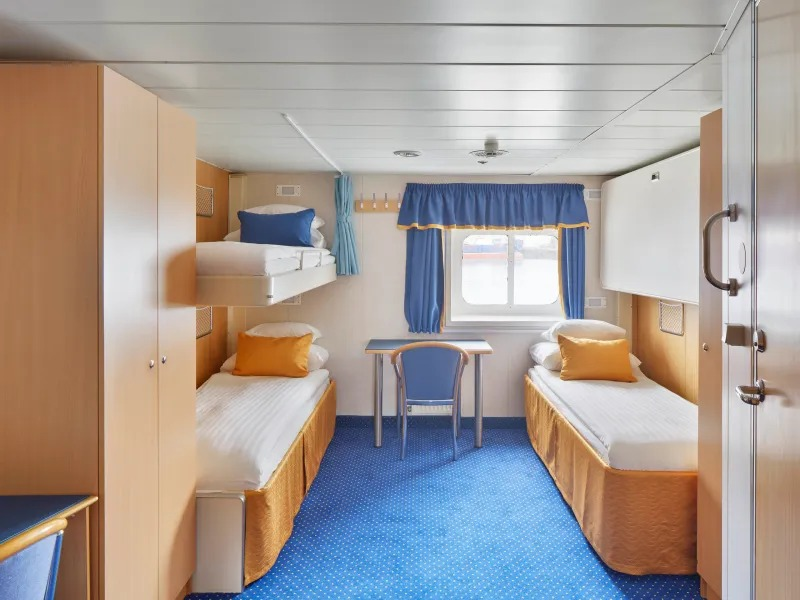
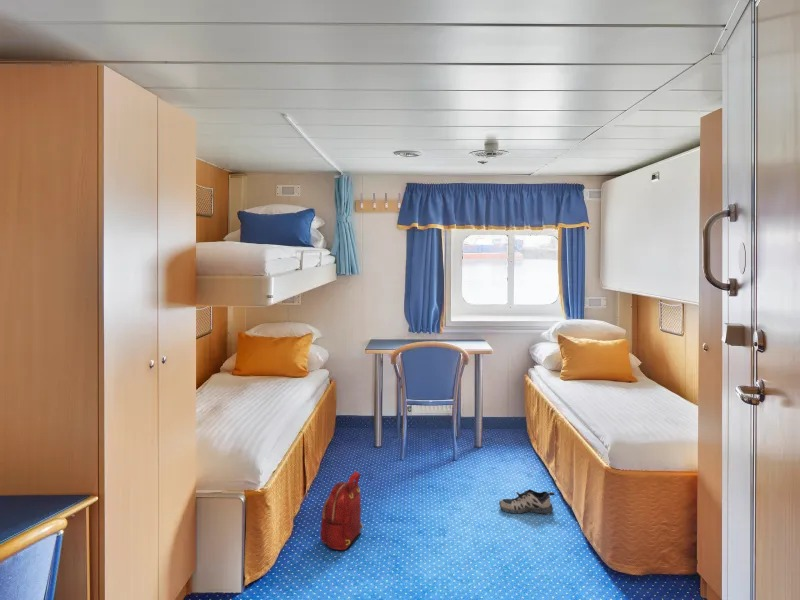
+ backpack [320,470,364,551]
+ shoe [498,488,556,515]
